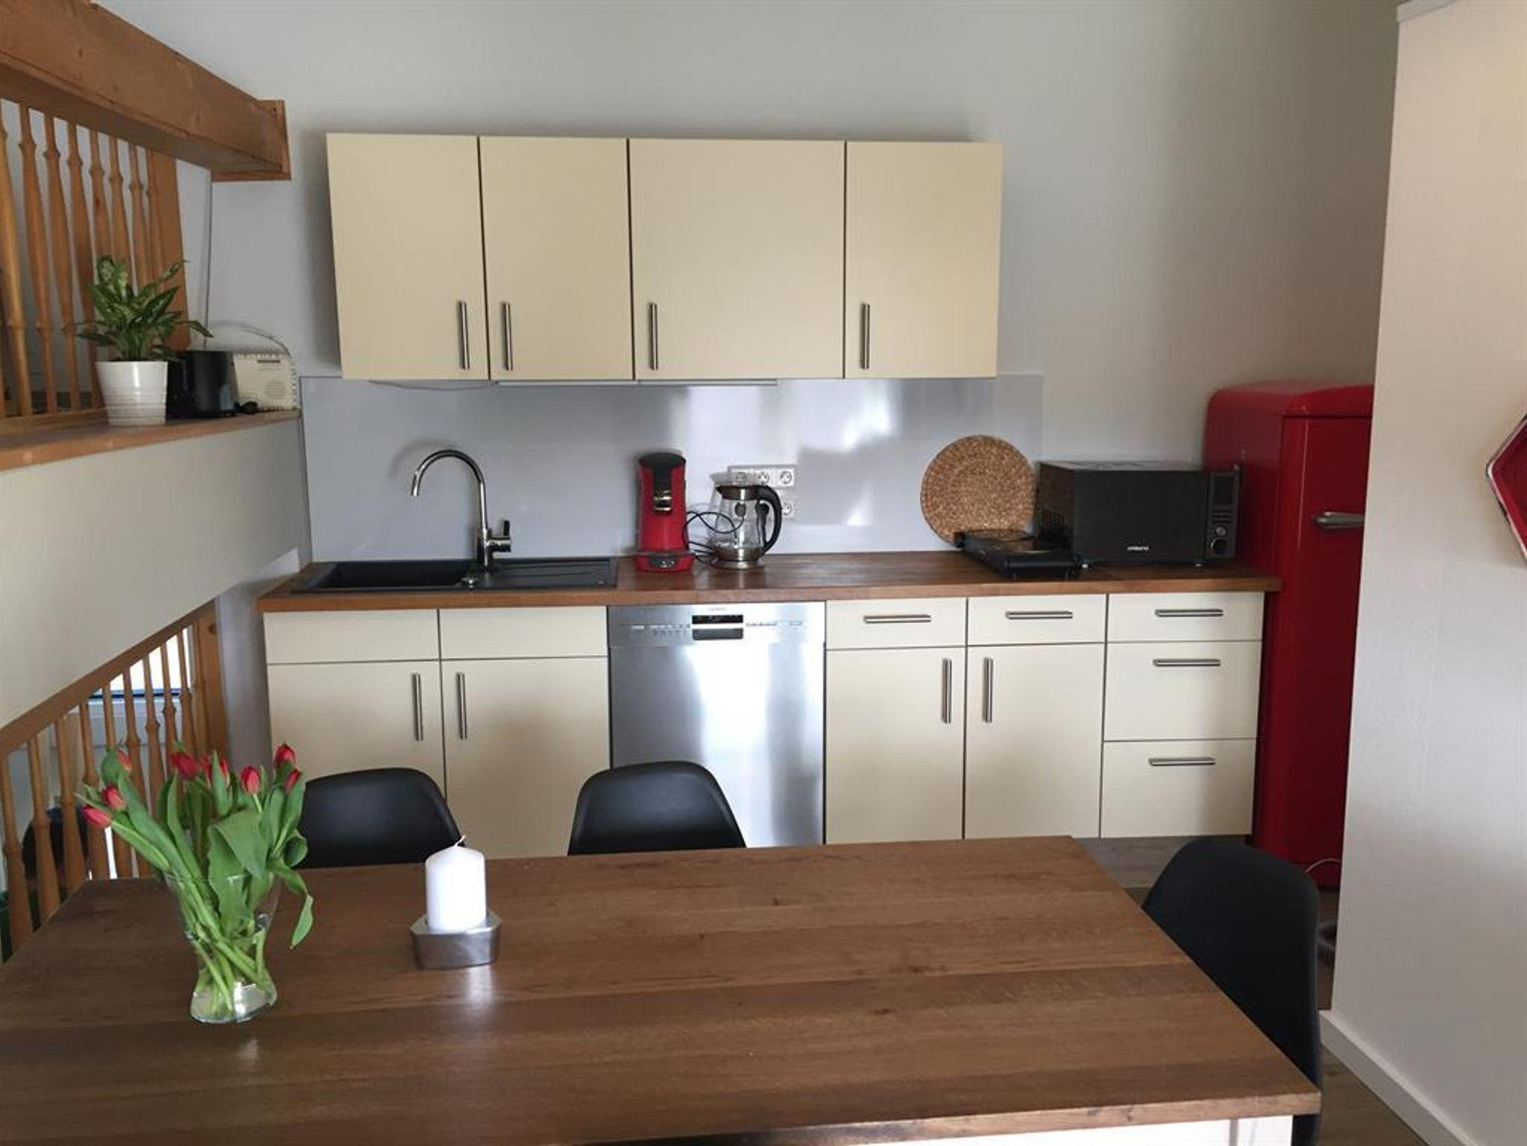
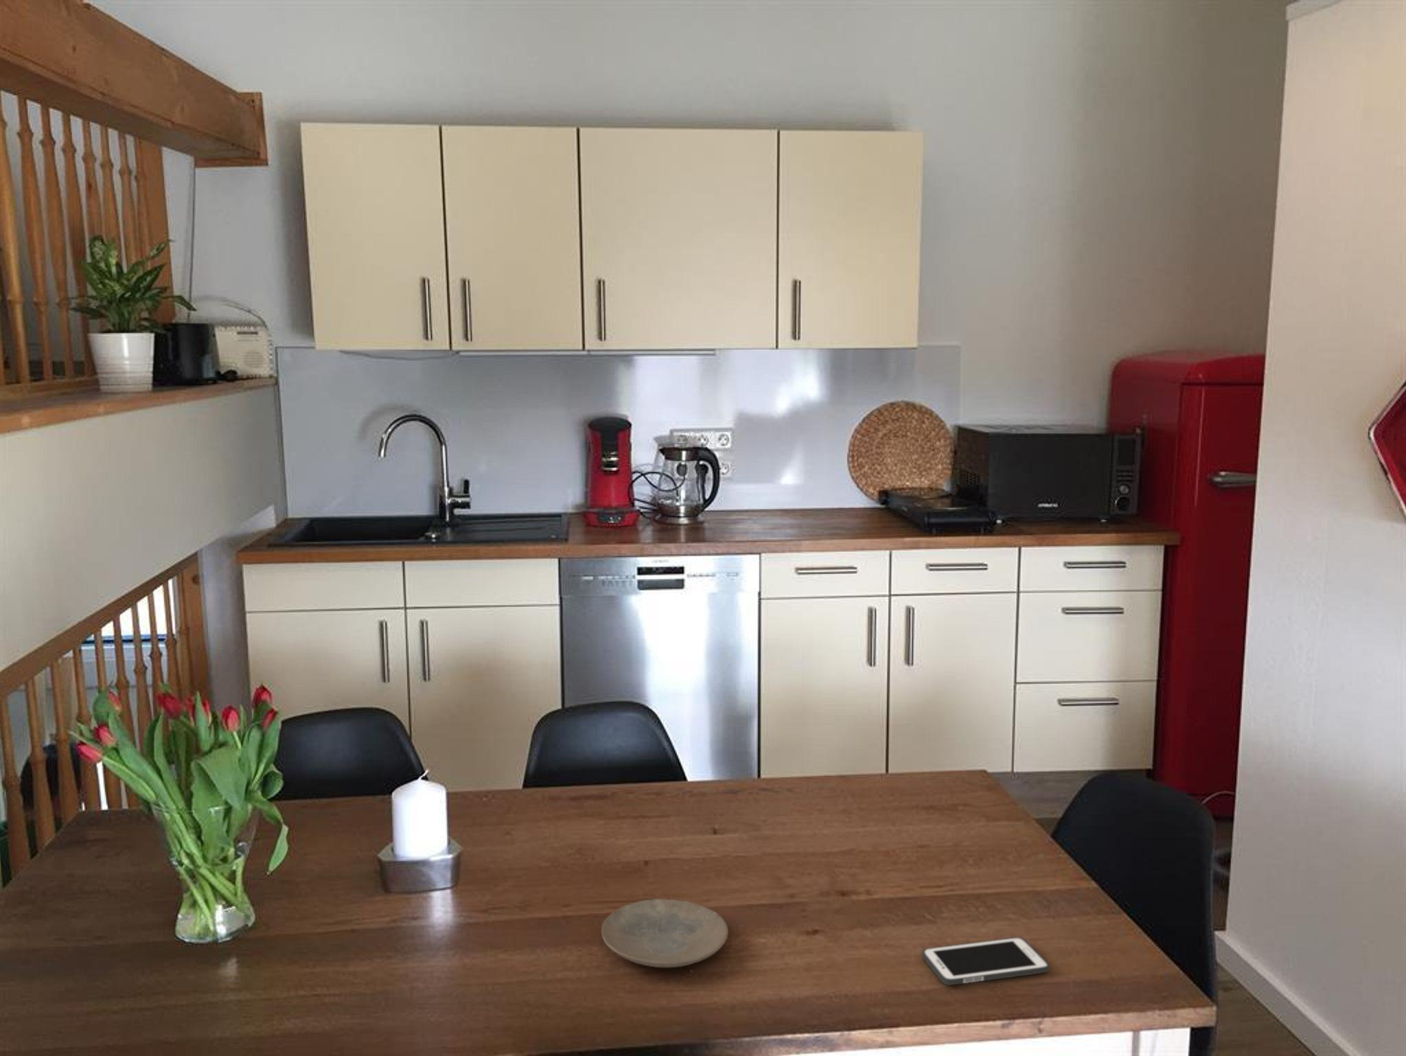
+ plate [601,898,730,968]
+ cell phone [921,936,1050,986]
